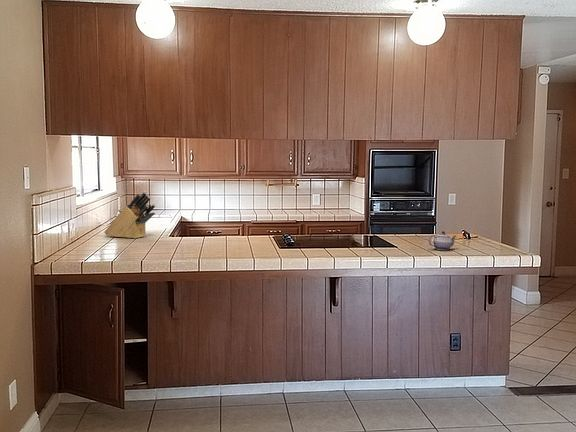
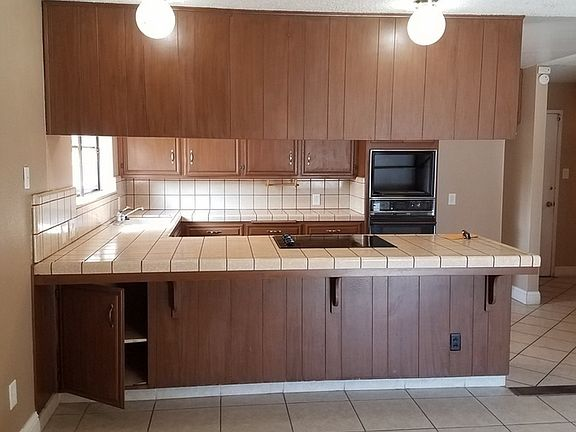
- teapot [428,230,457,251]
- knife block [103,190,156,239]
